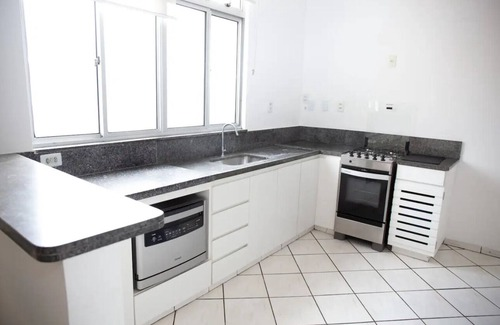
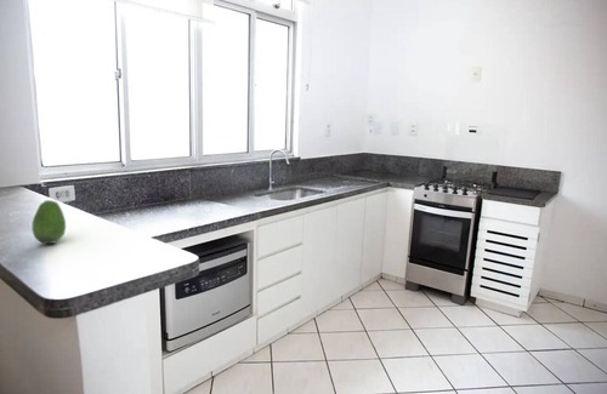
+ fruit [30,199,67,245]
